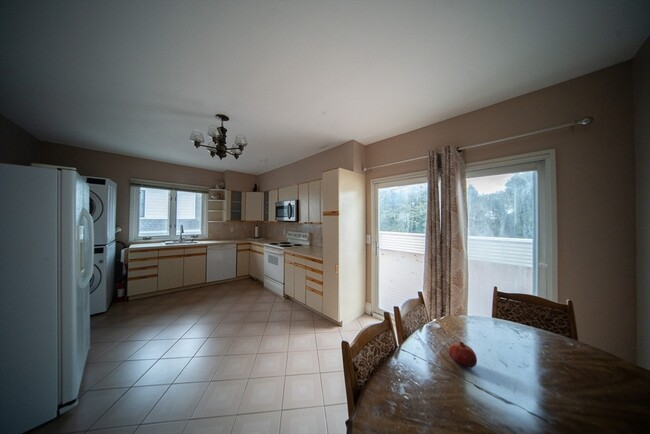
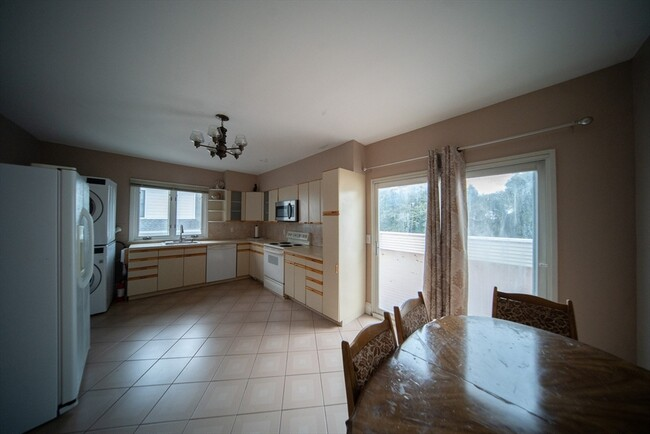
- fruit [448,340,478,369]
